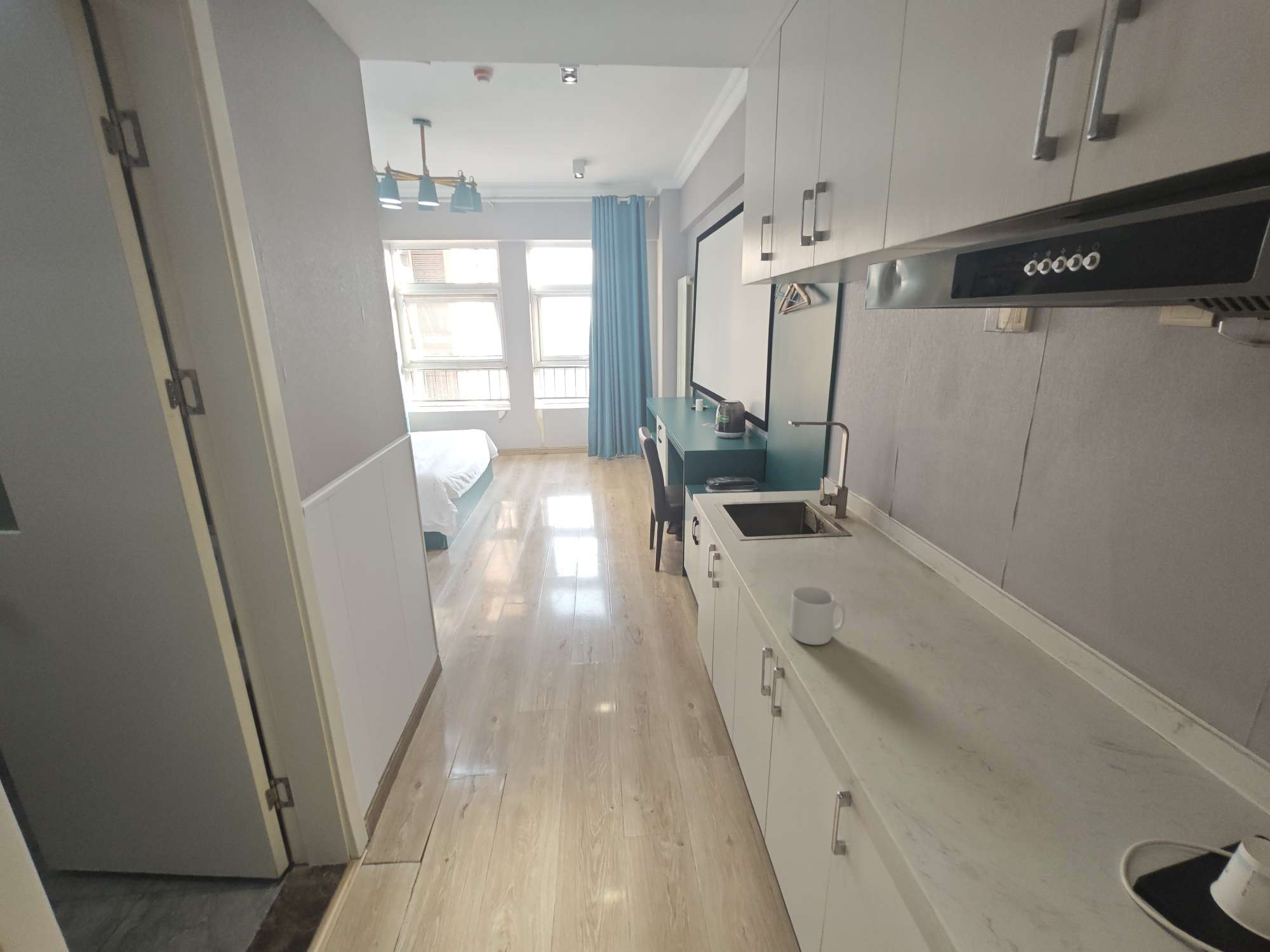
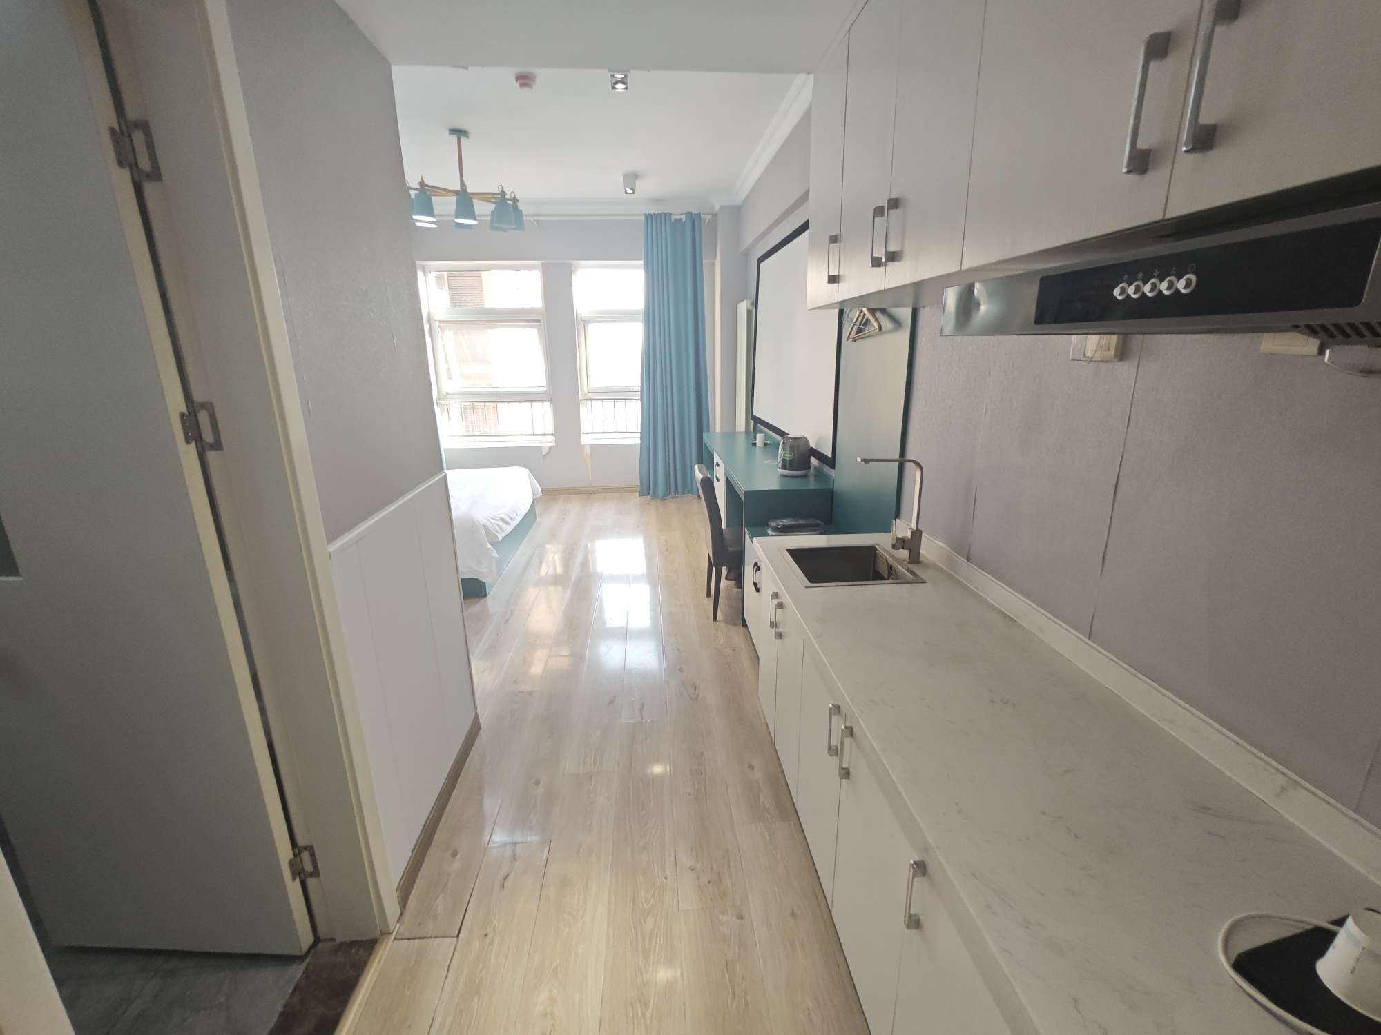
- mug [789,586,846,645]
